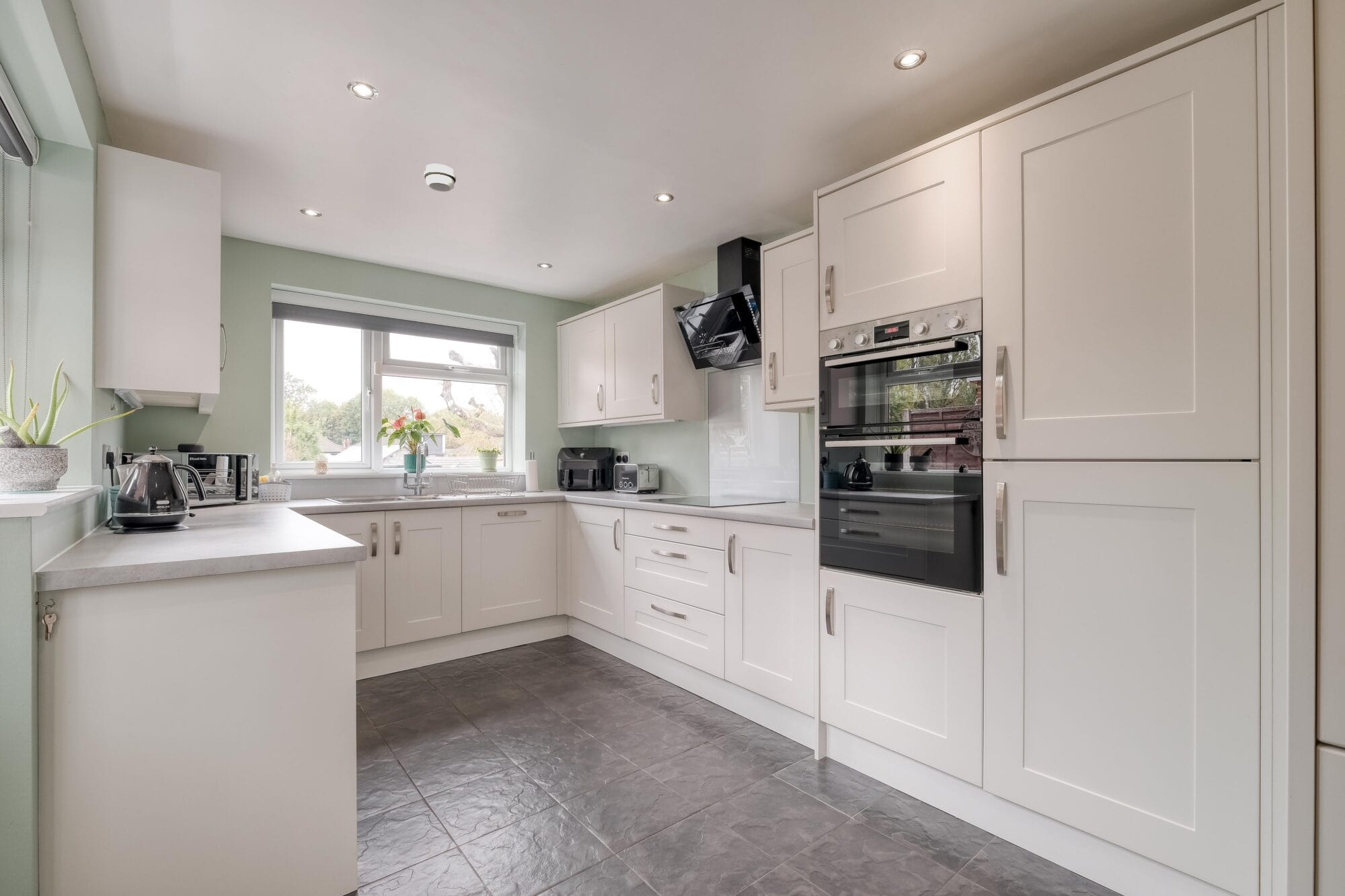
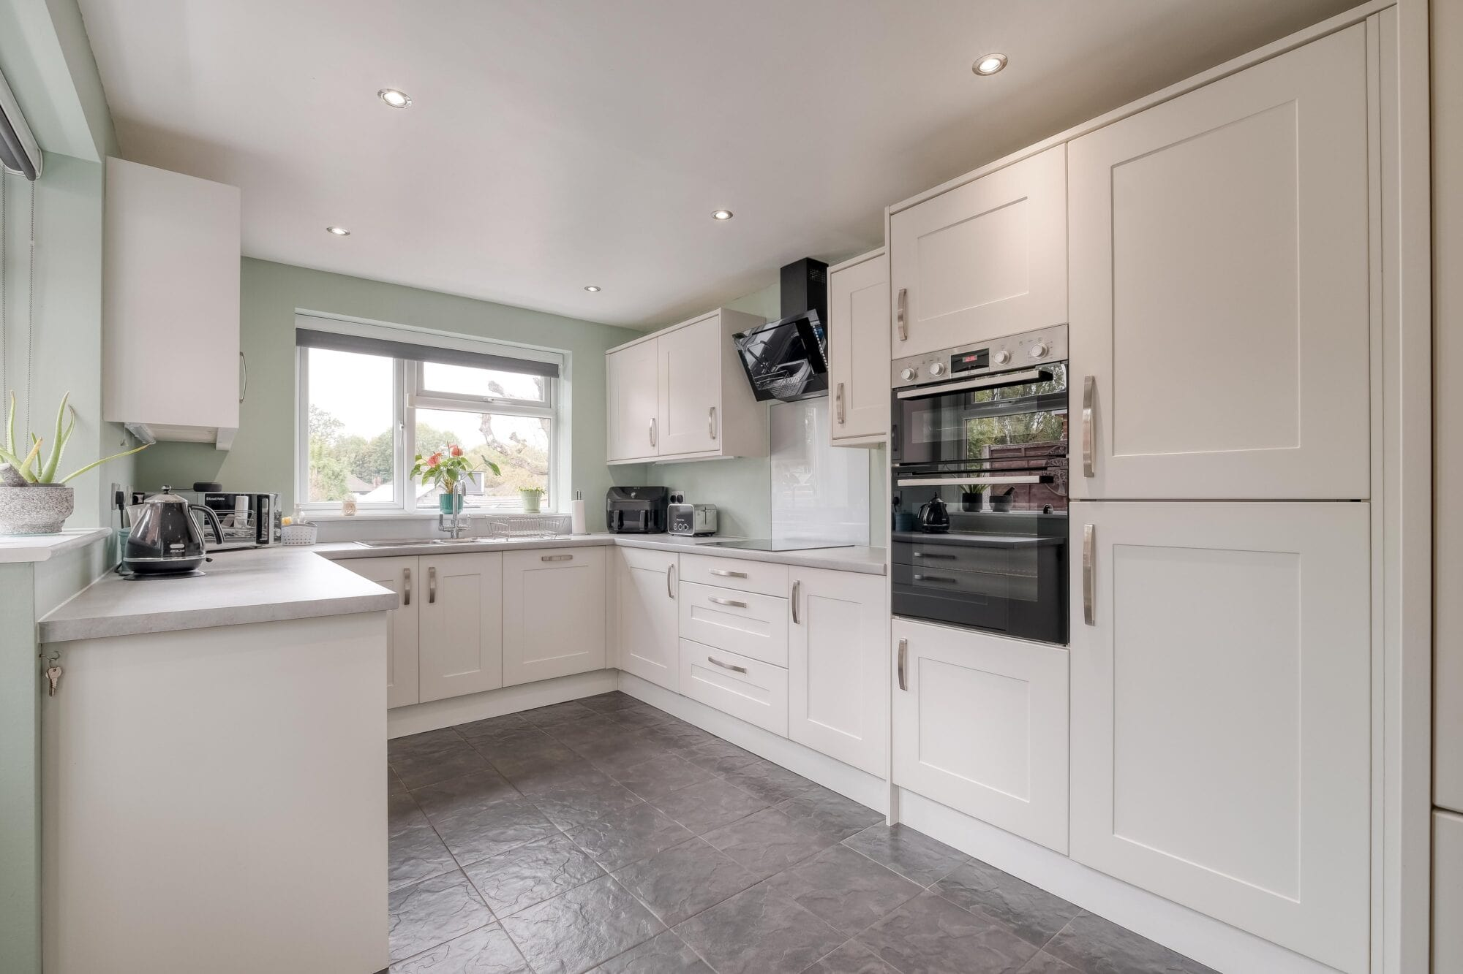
- smoke detector [423,163,457,192]
